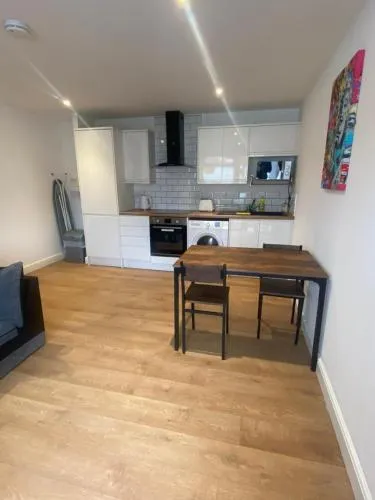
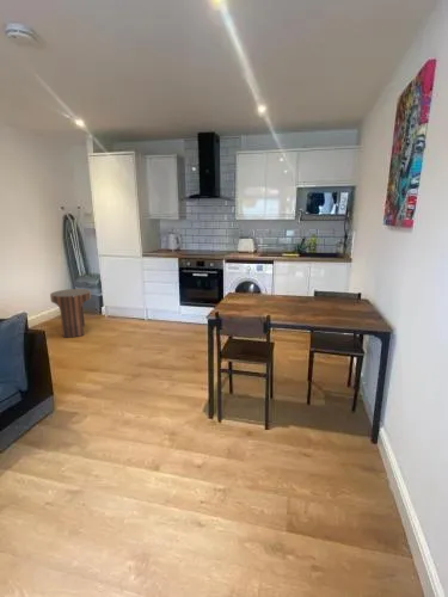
+ side table [49,288,92,339]
